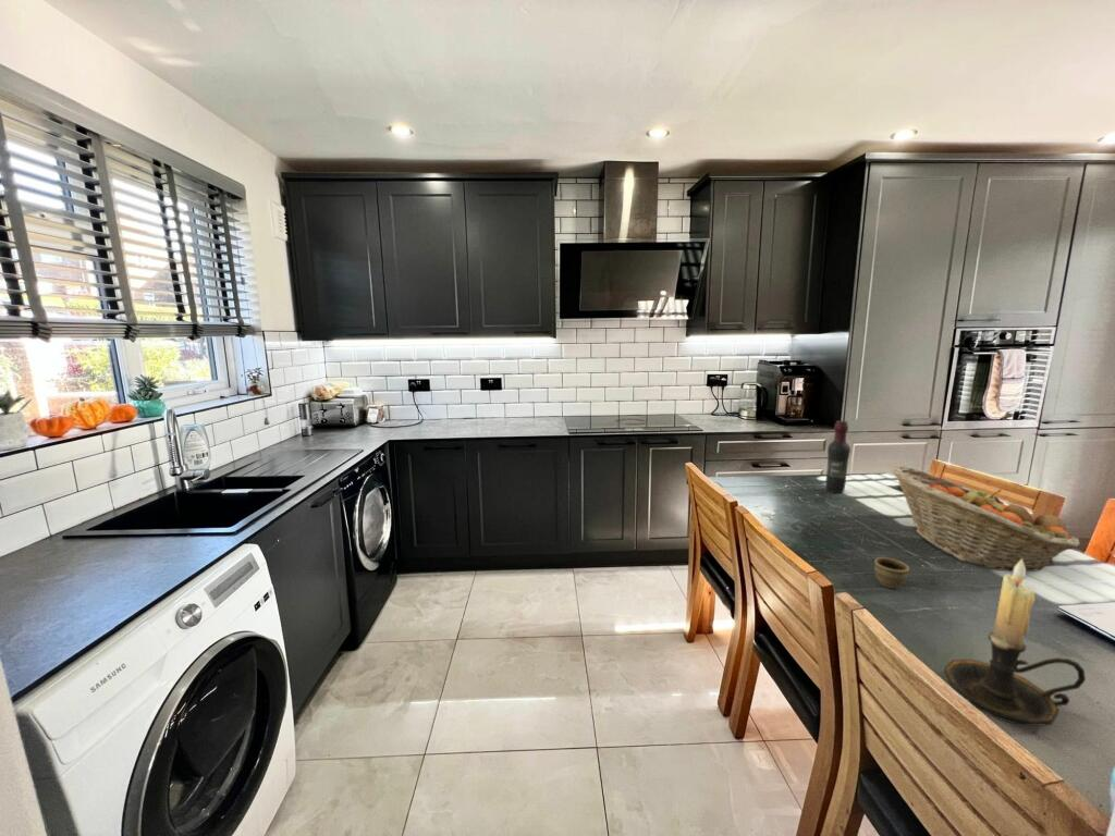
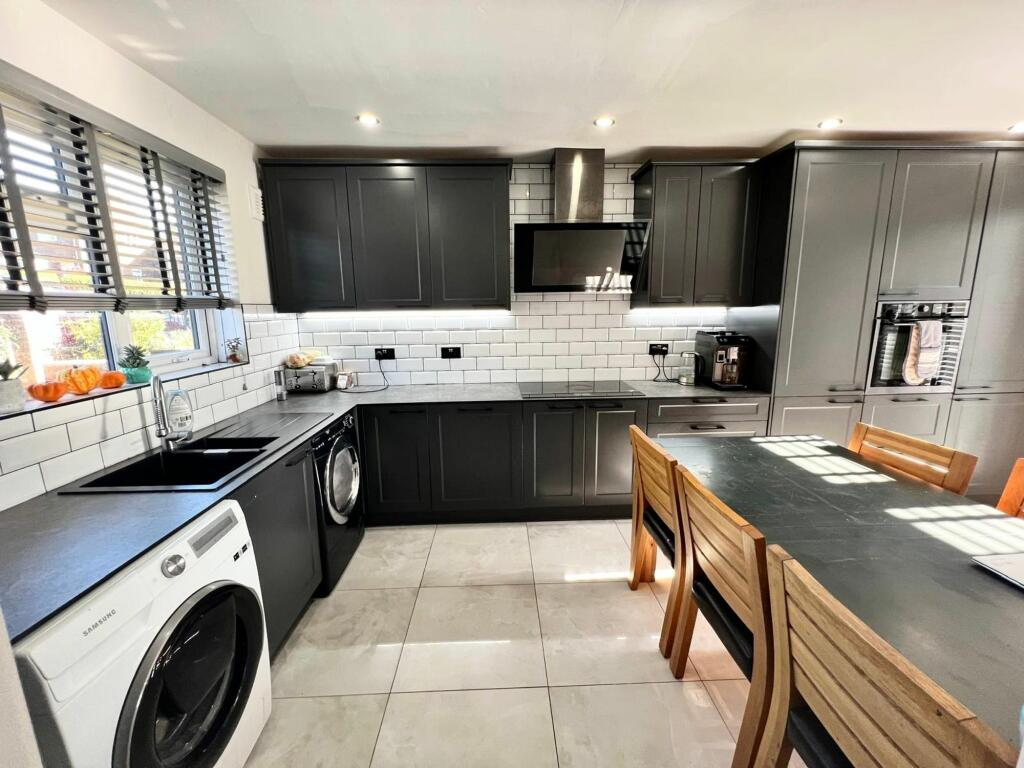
- fruit basket [891,465,1081,573]
- candle holder [943,558,1087,727]
- wine bottle [824,420,851,494]
- cup [873,556,910,590]
